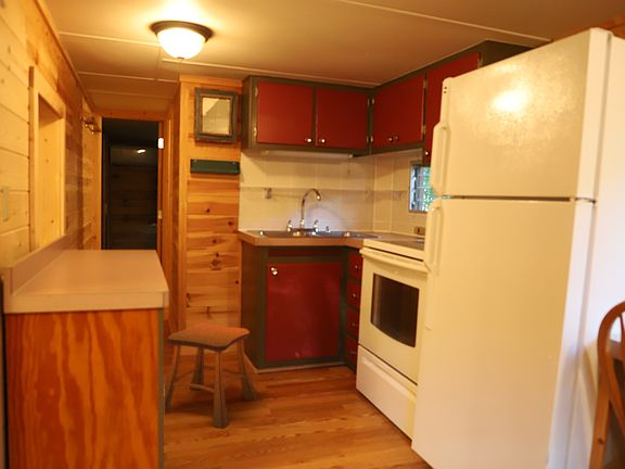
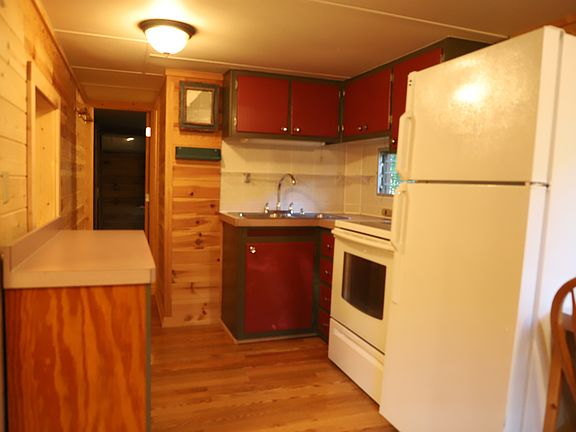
- stool [164,321,259,429]
